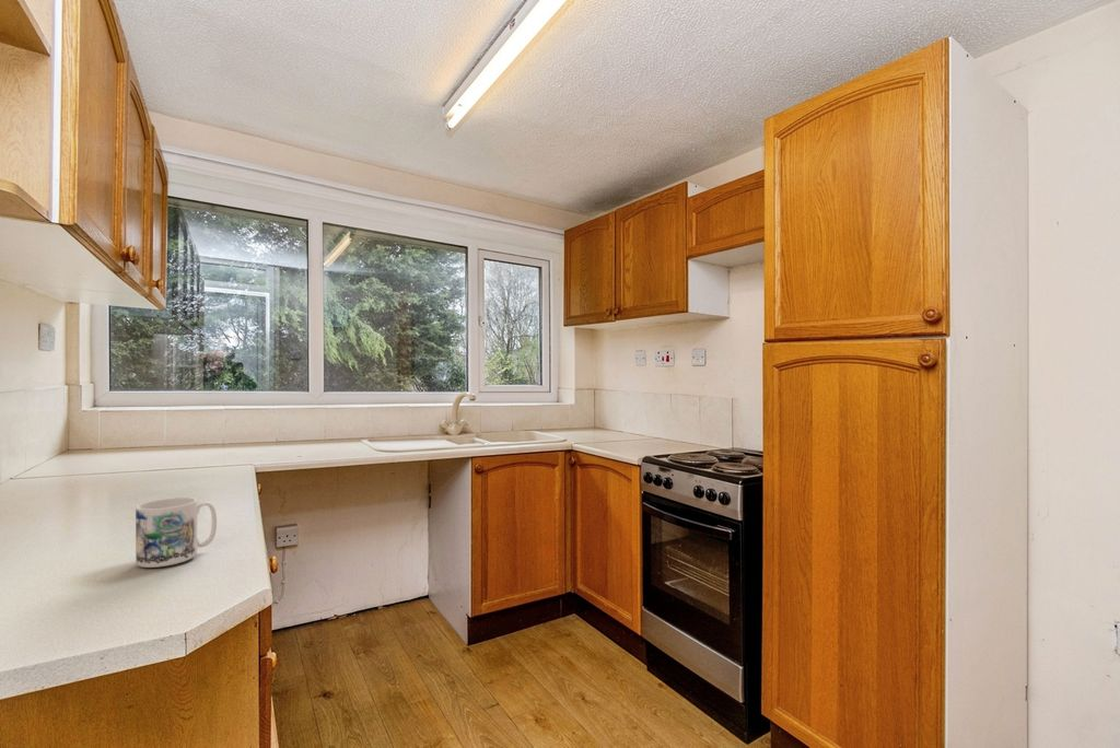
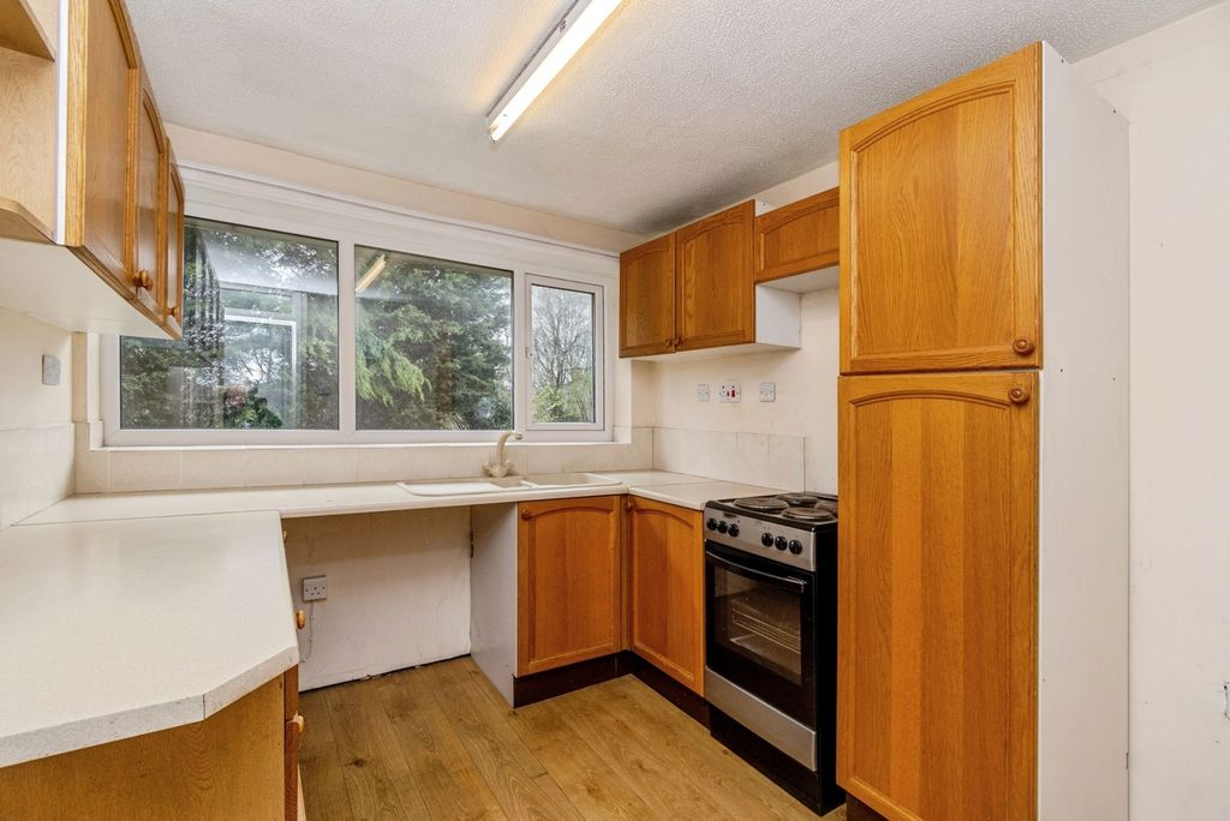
- mug [135,496,218,569]
